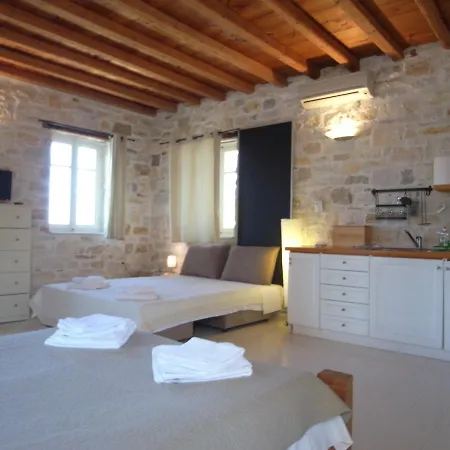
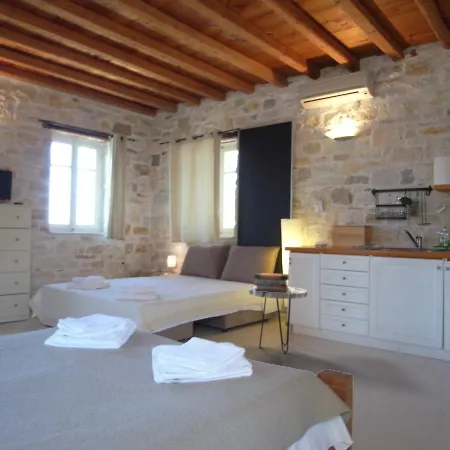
+ side table [248,286,308,354]
+ book stack [253,272,290,294]
